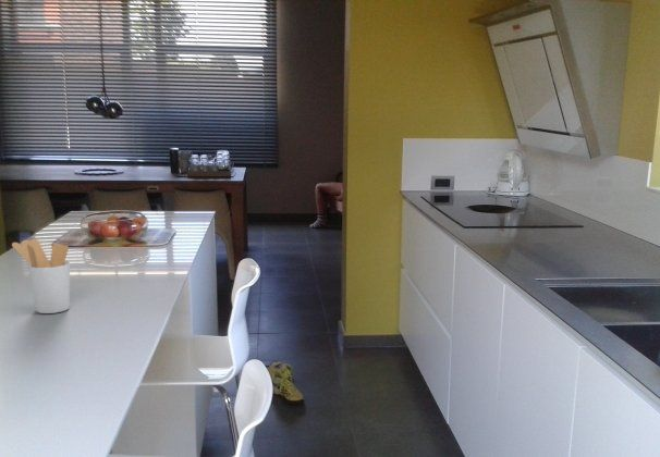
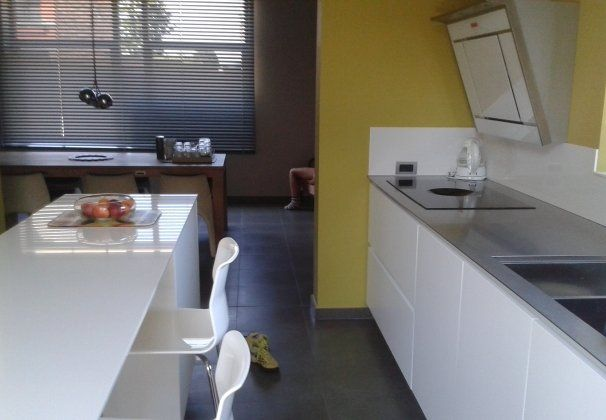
- utensil holder [11,238,71,314]
